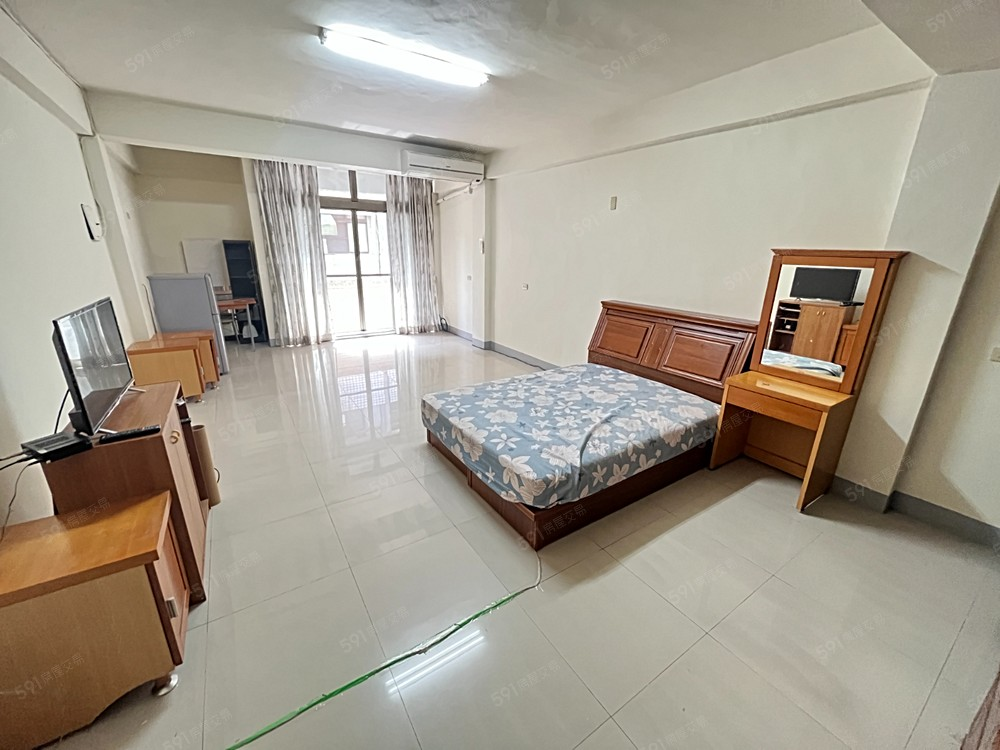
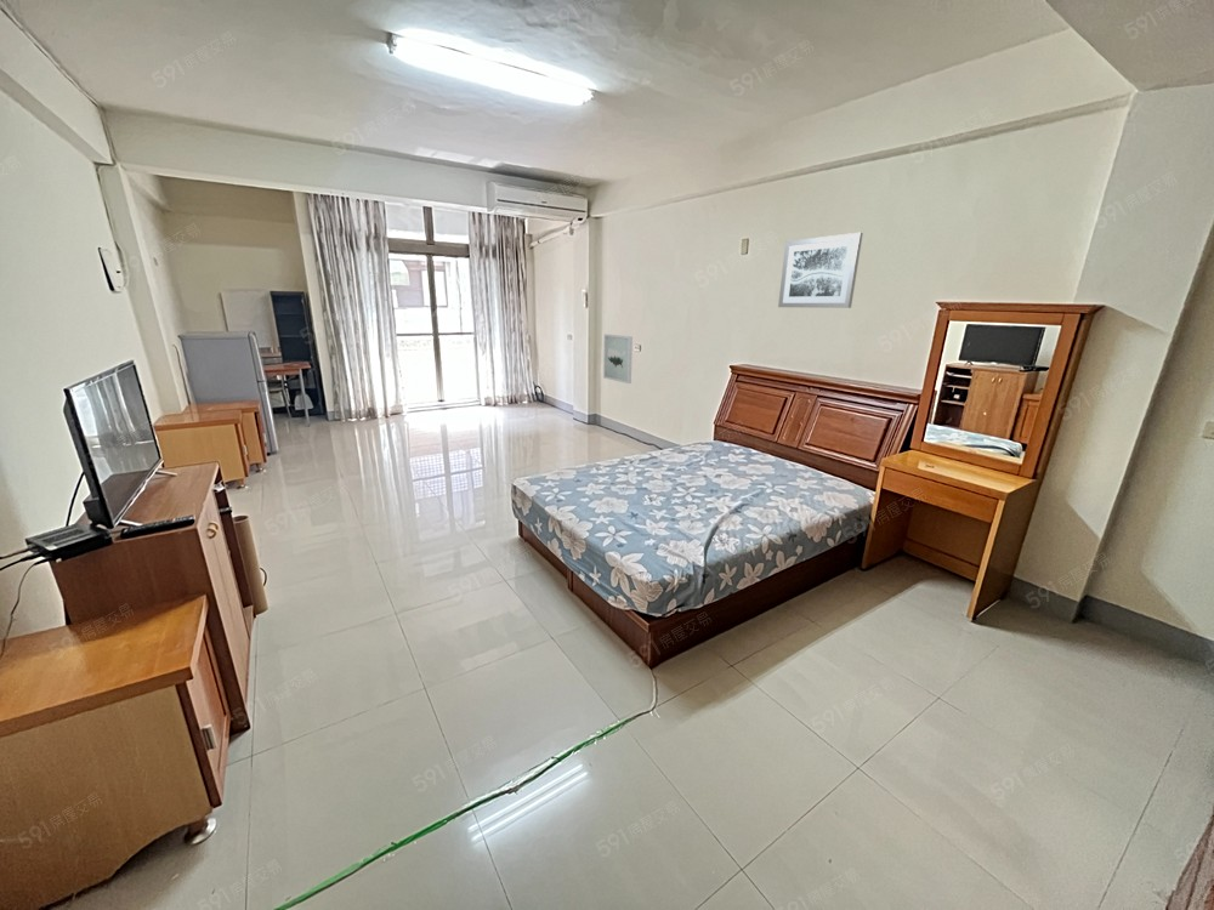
+ wall art [777,232,864,309]
+ wall art [602,334,634,385]
